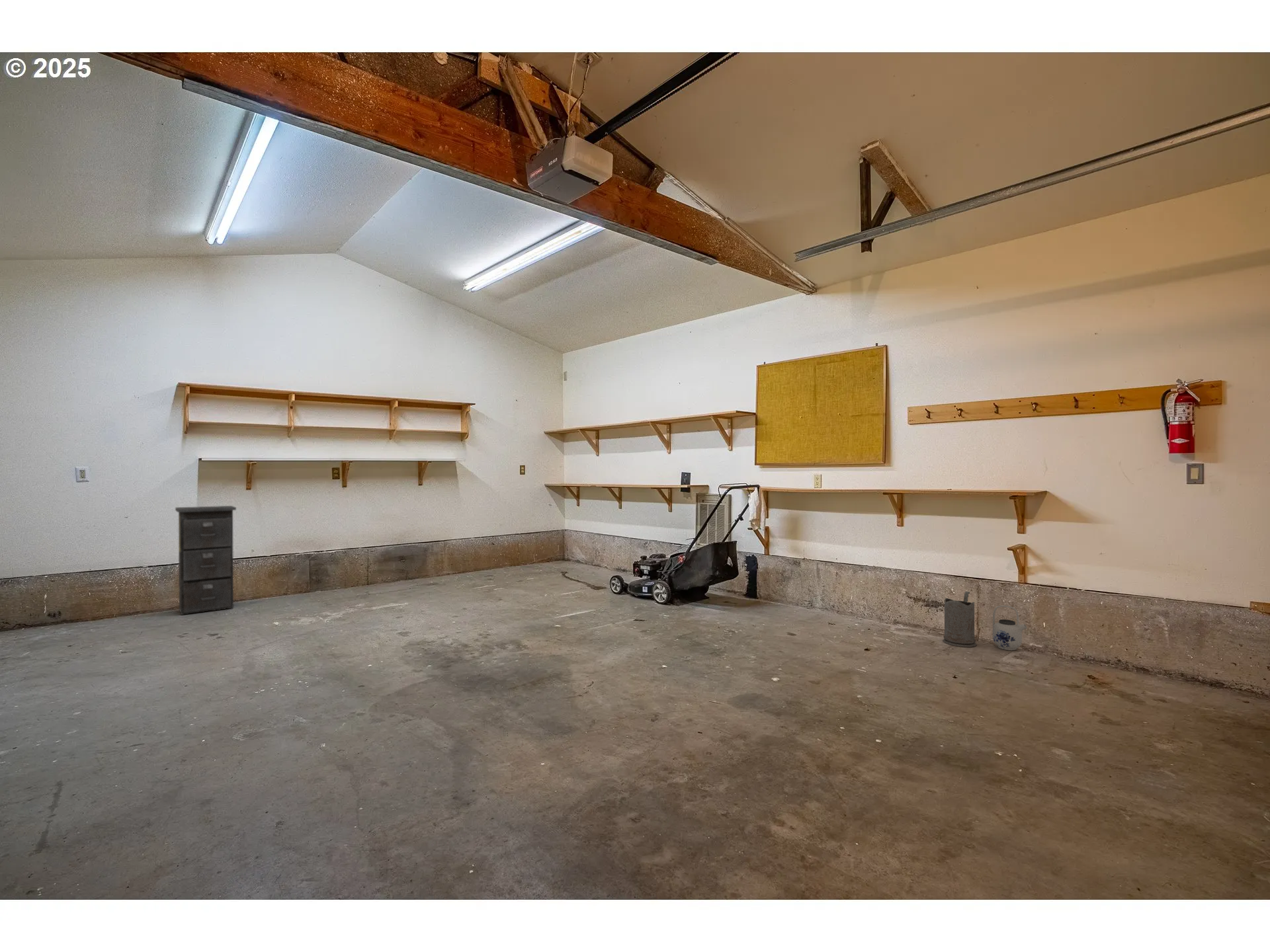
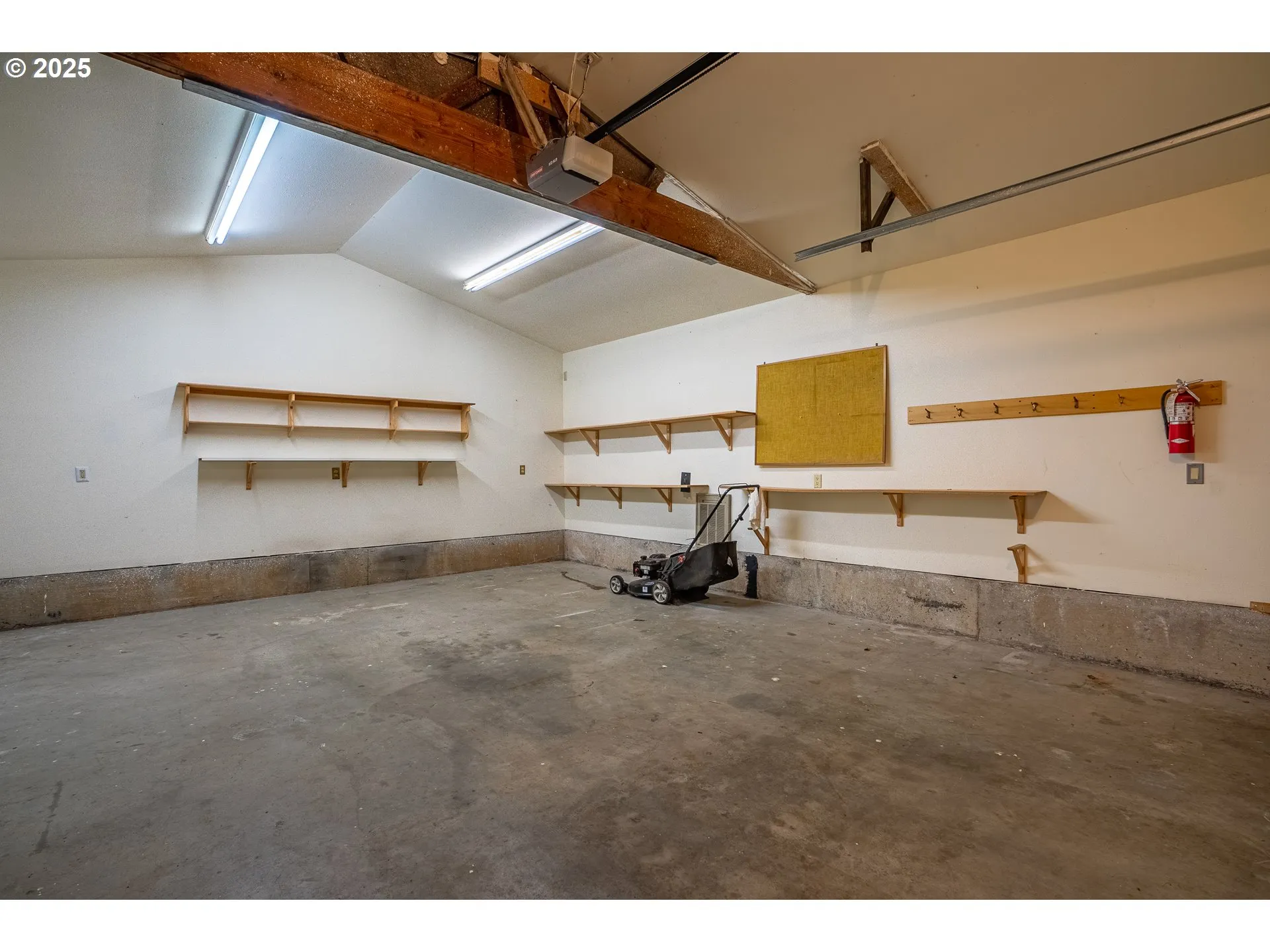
- filing cabinet [175,505,237,615]
- teapot [992,605,1028,651]
- jug [942,591,977,648]
